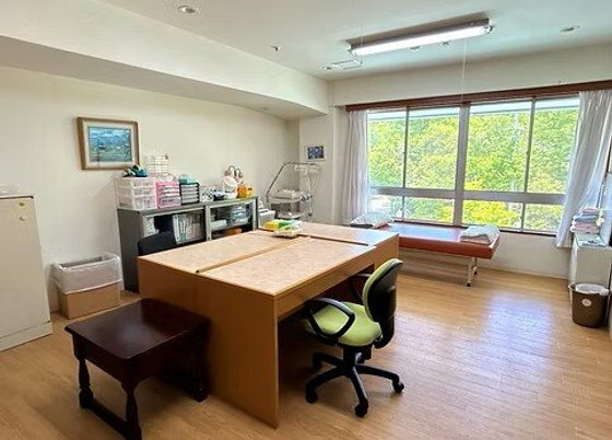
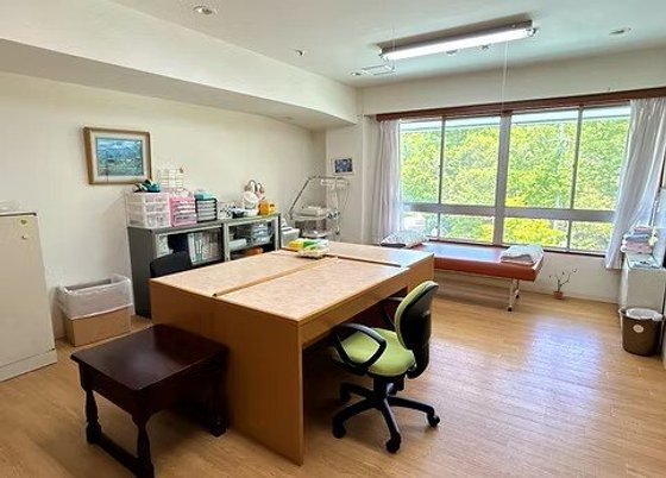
+ potted plant [548,270,577,300]
